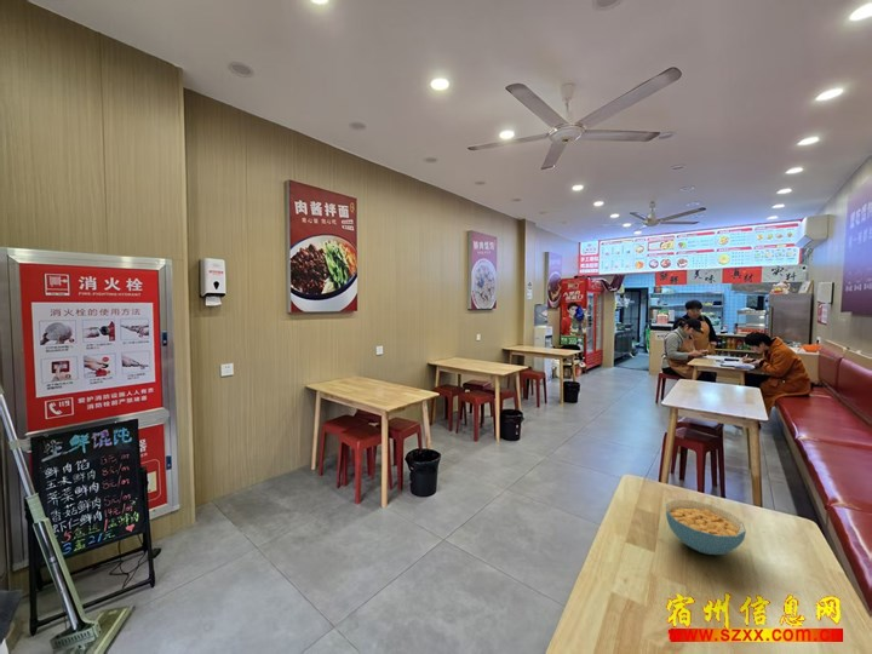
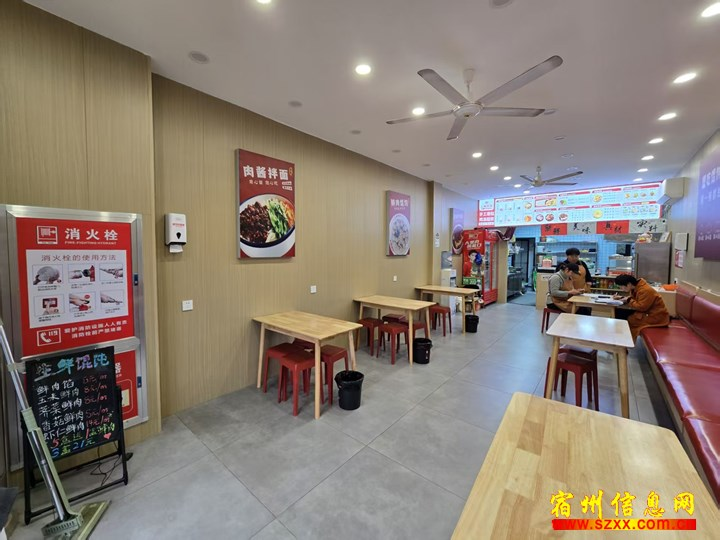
- cereal bowl [665,499,747,556]
